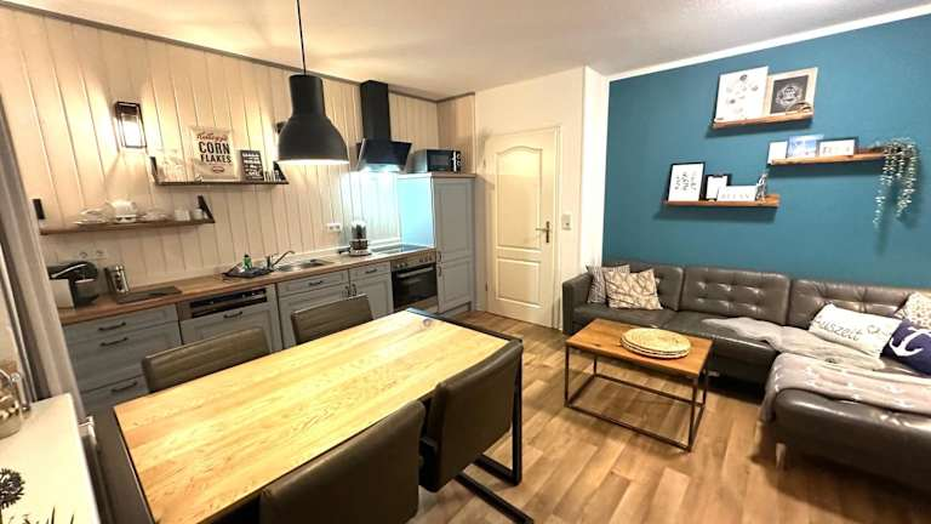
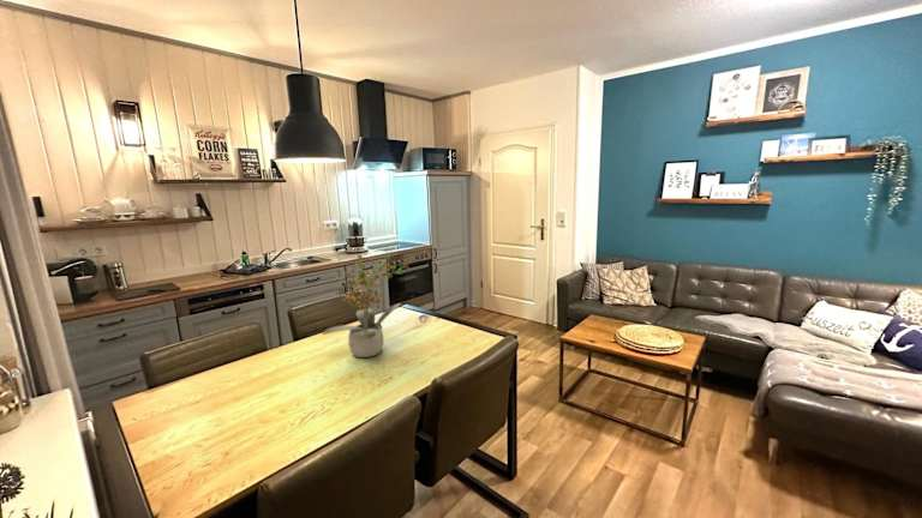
+ potted plant [321,251,413,359]
